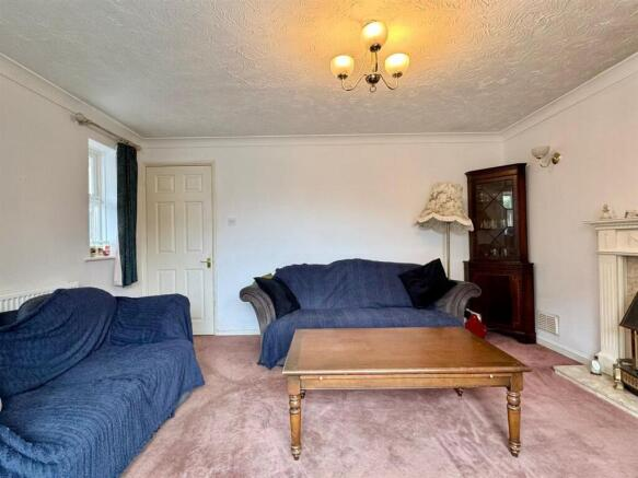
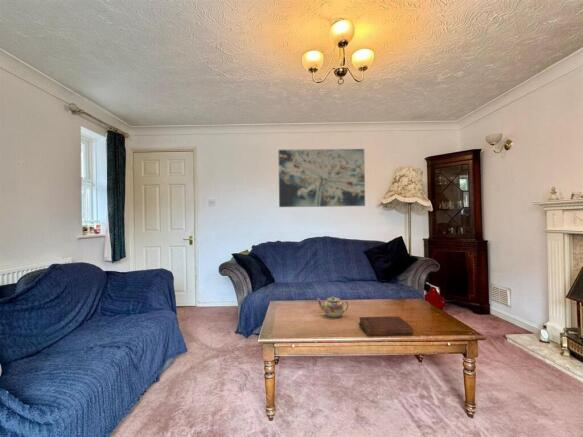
+ diary [358,315,415,337]
+ teapot [316,295,349,319]
+ wall art [278,148,366,208]
